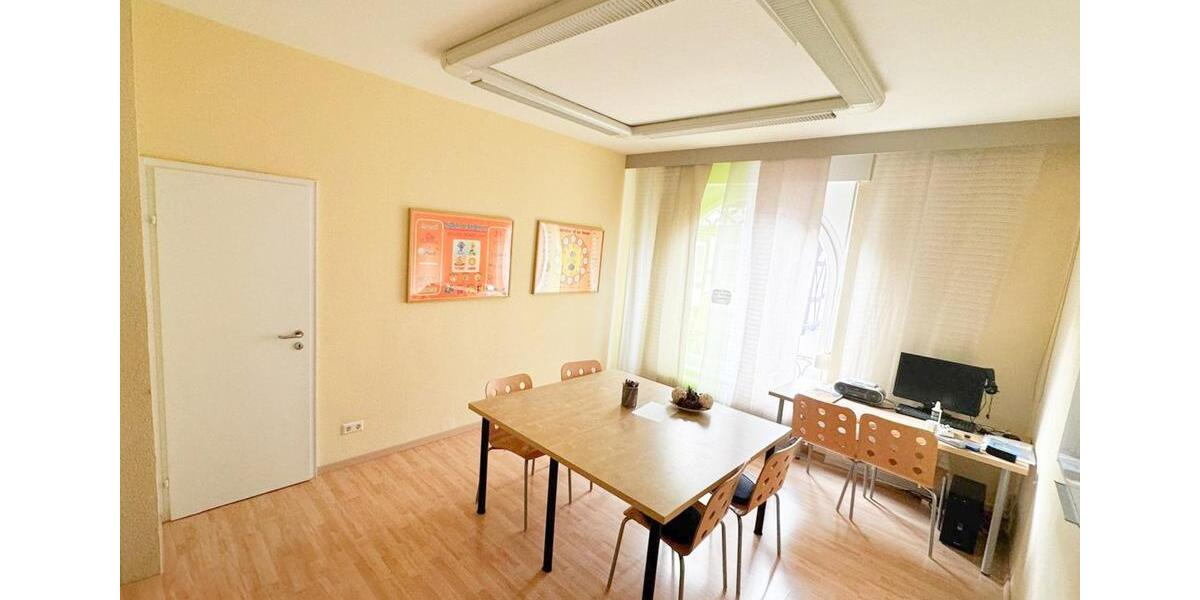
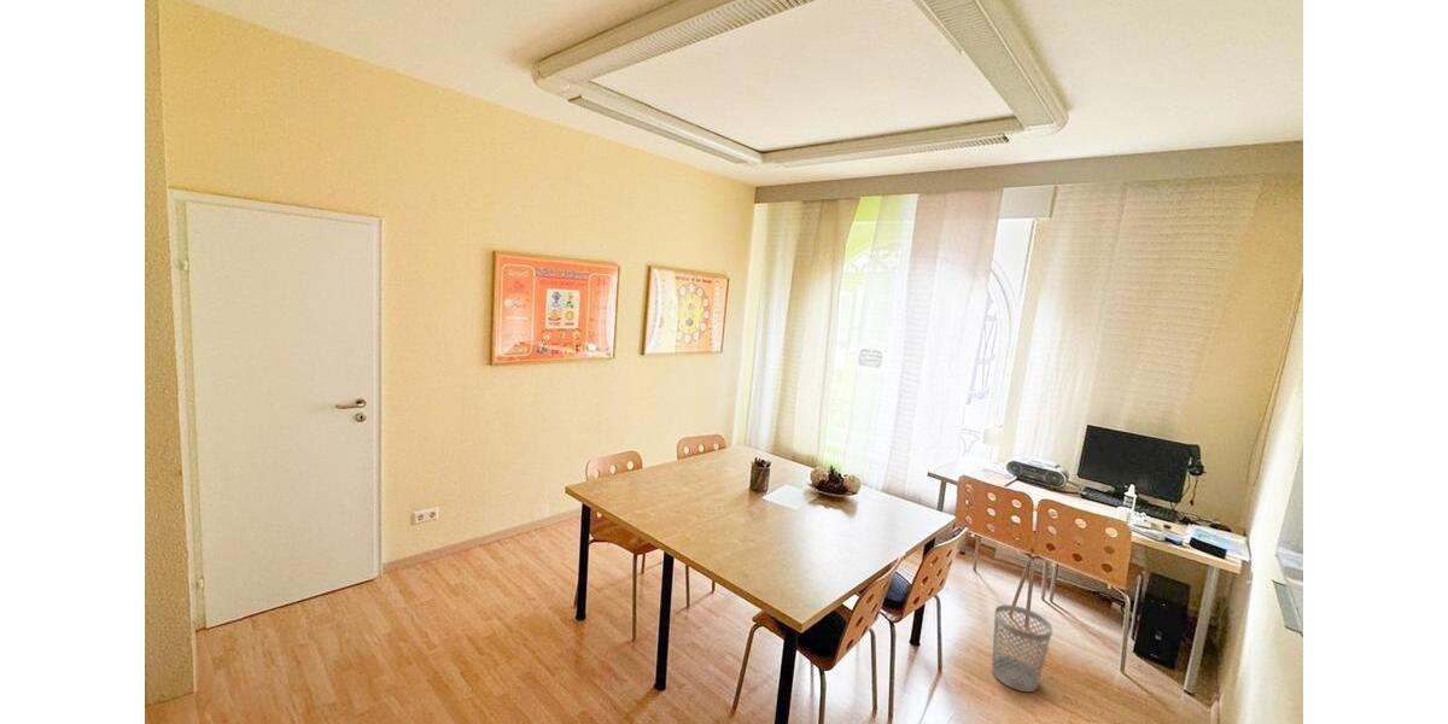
+ wastebasket [991,603,1053,693]
